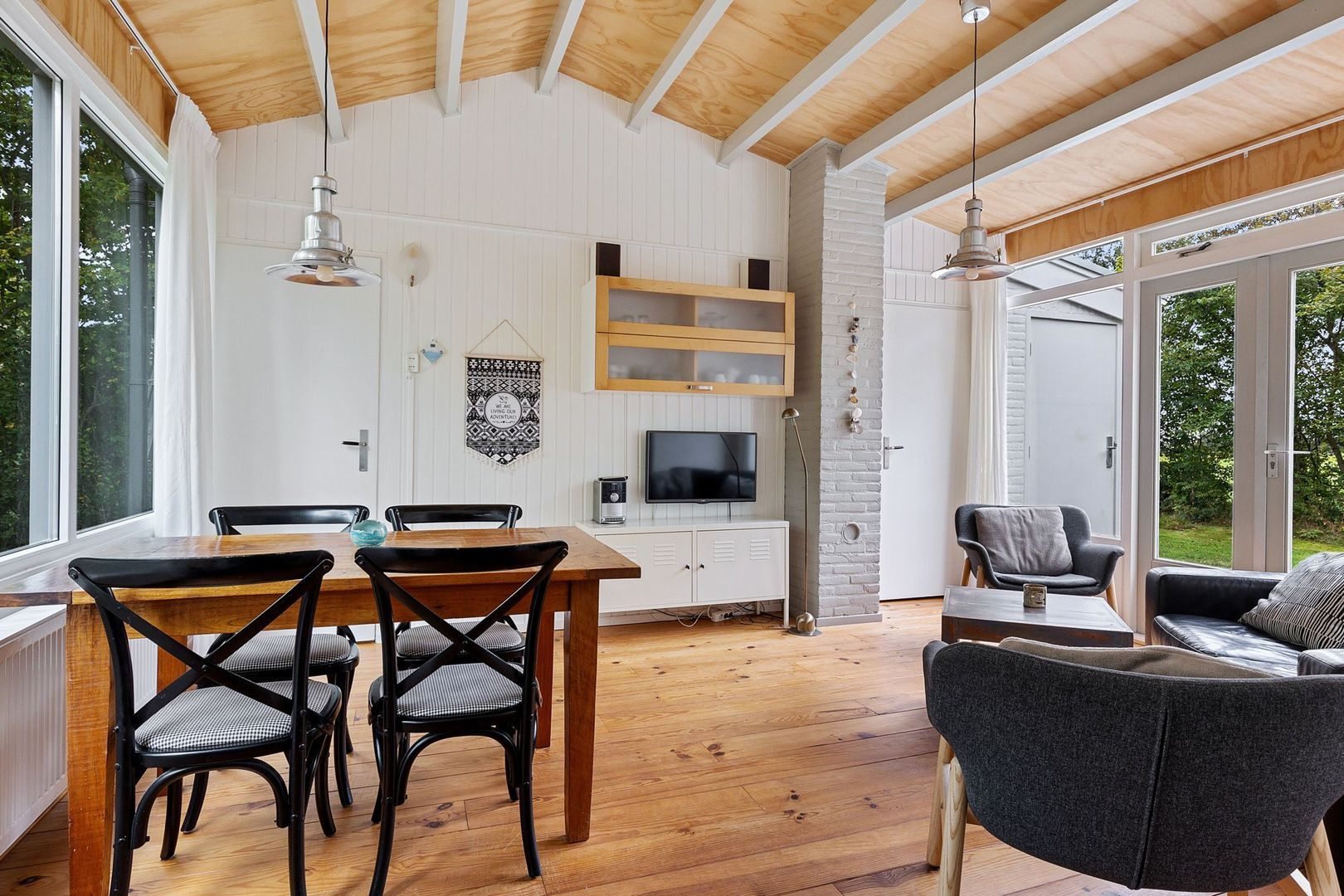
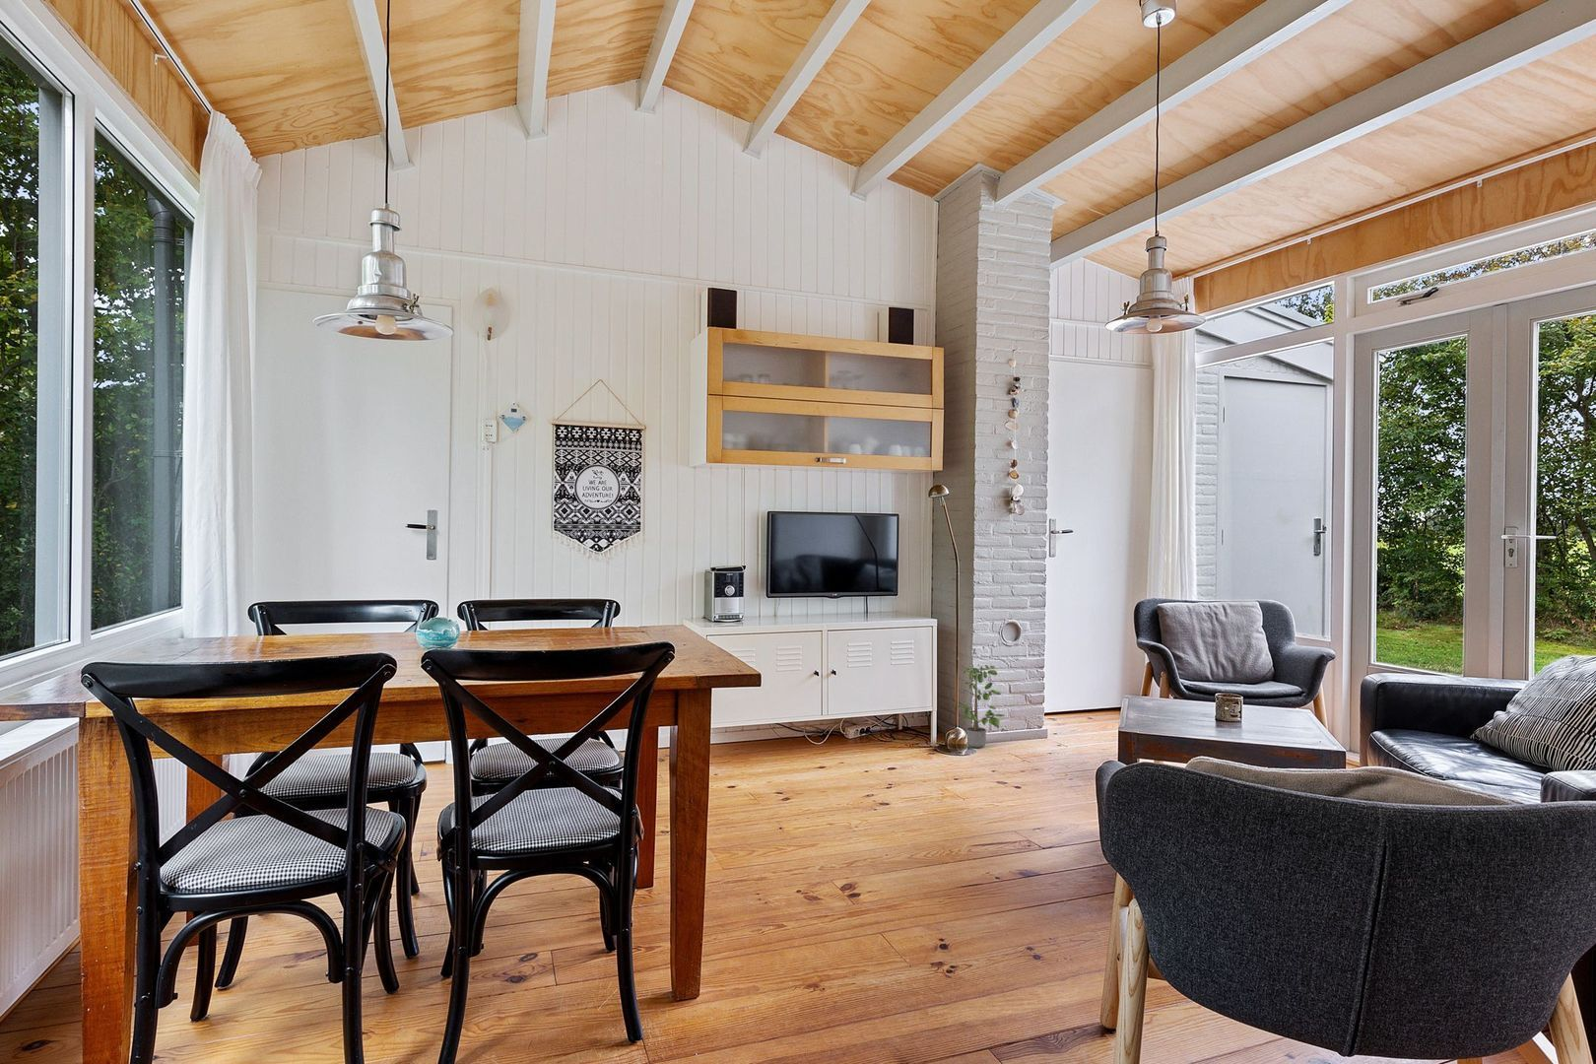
+ potted plant [957,664,1006,749]
